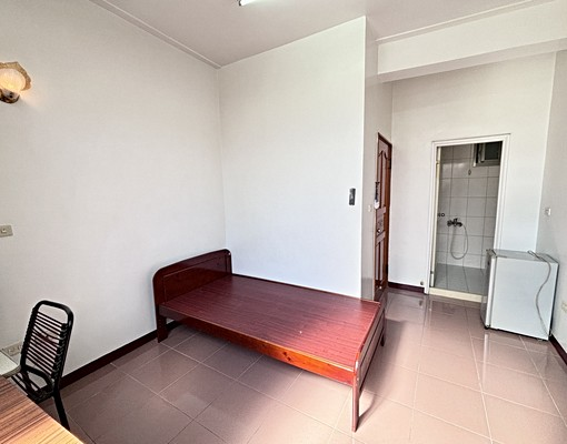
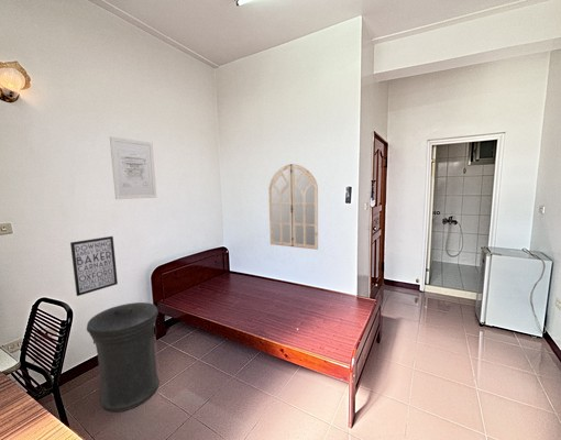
+ trash can [86,301,161,413]
+ wall art [109,135,157,200]
+ home mirror [267,163,319,251]
+ wall art [69,235,119,297]
